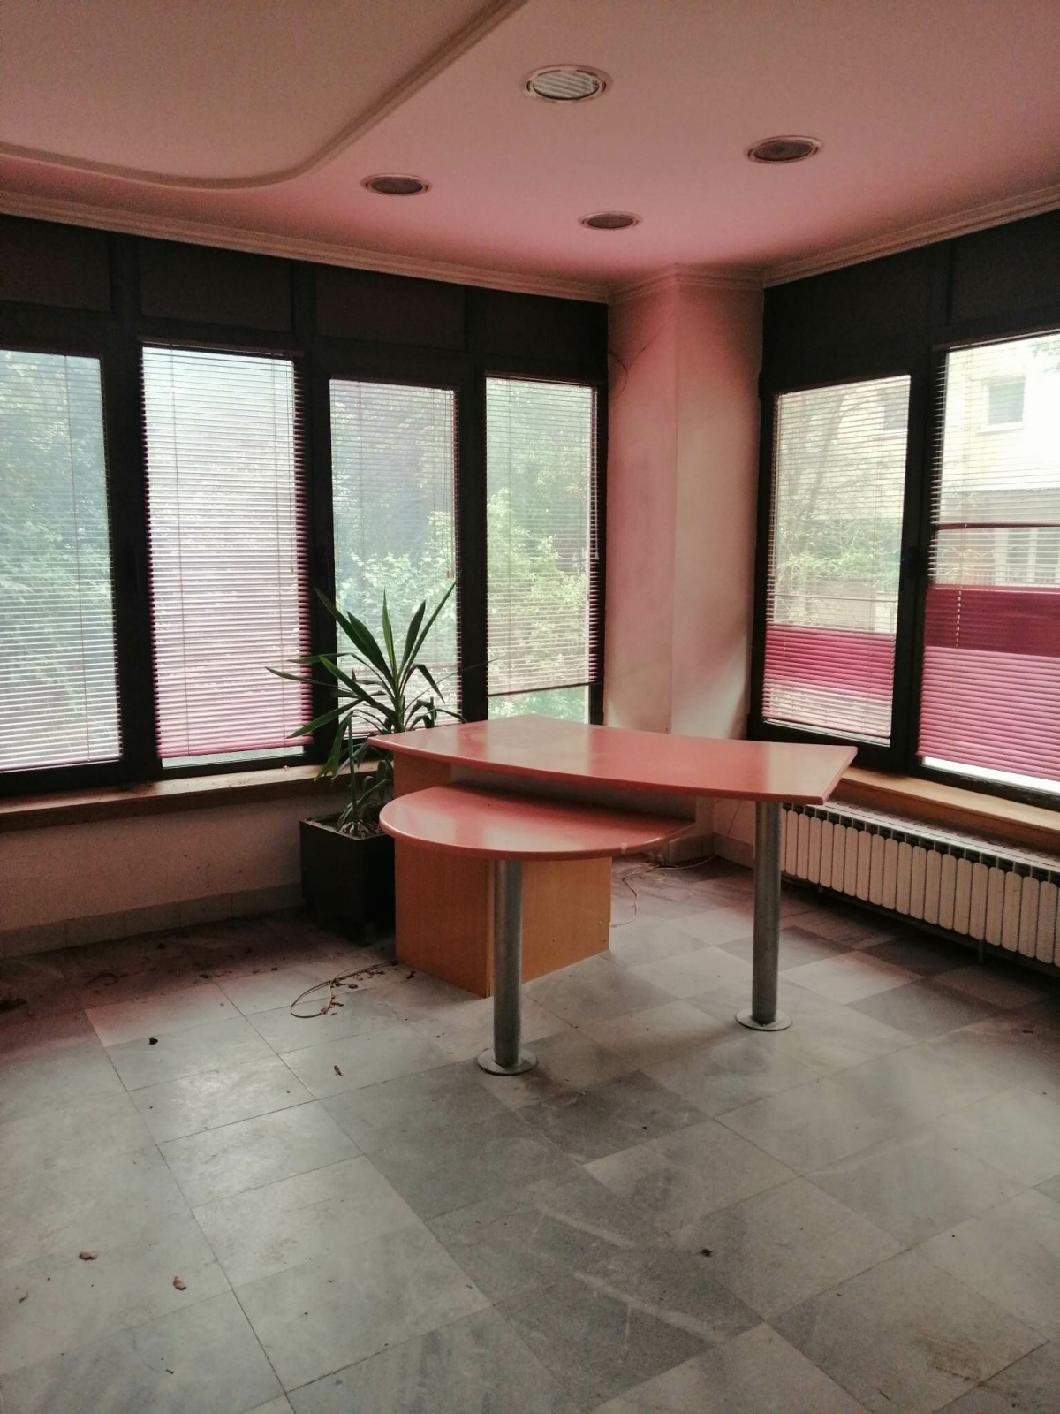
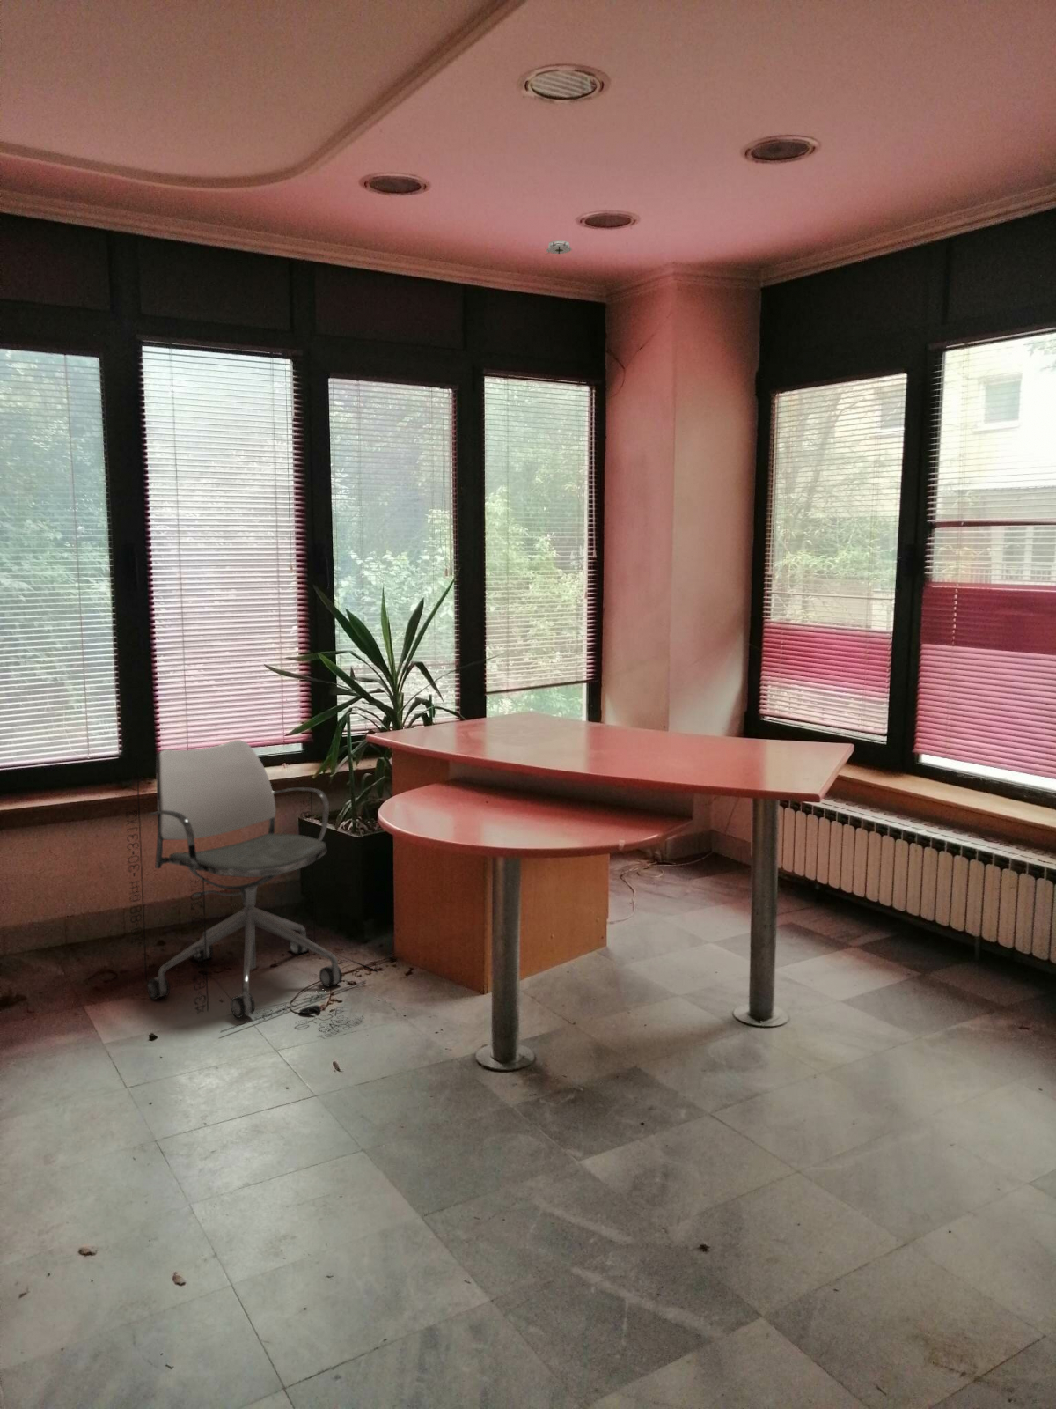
+ office chair [125,739,378,1034]
+ smoke detector [545,240,572,255]
